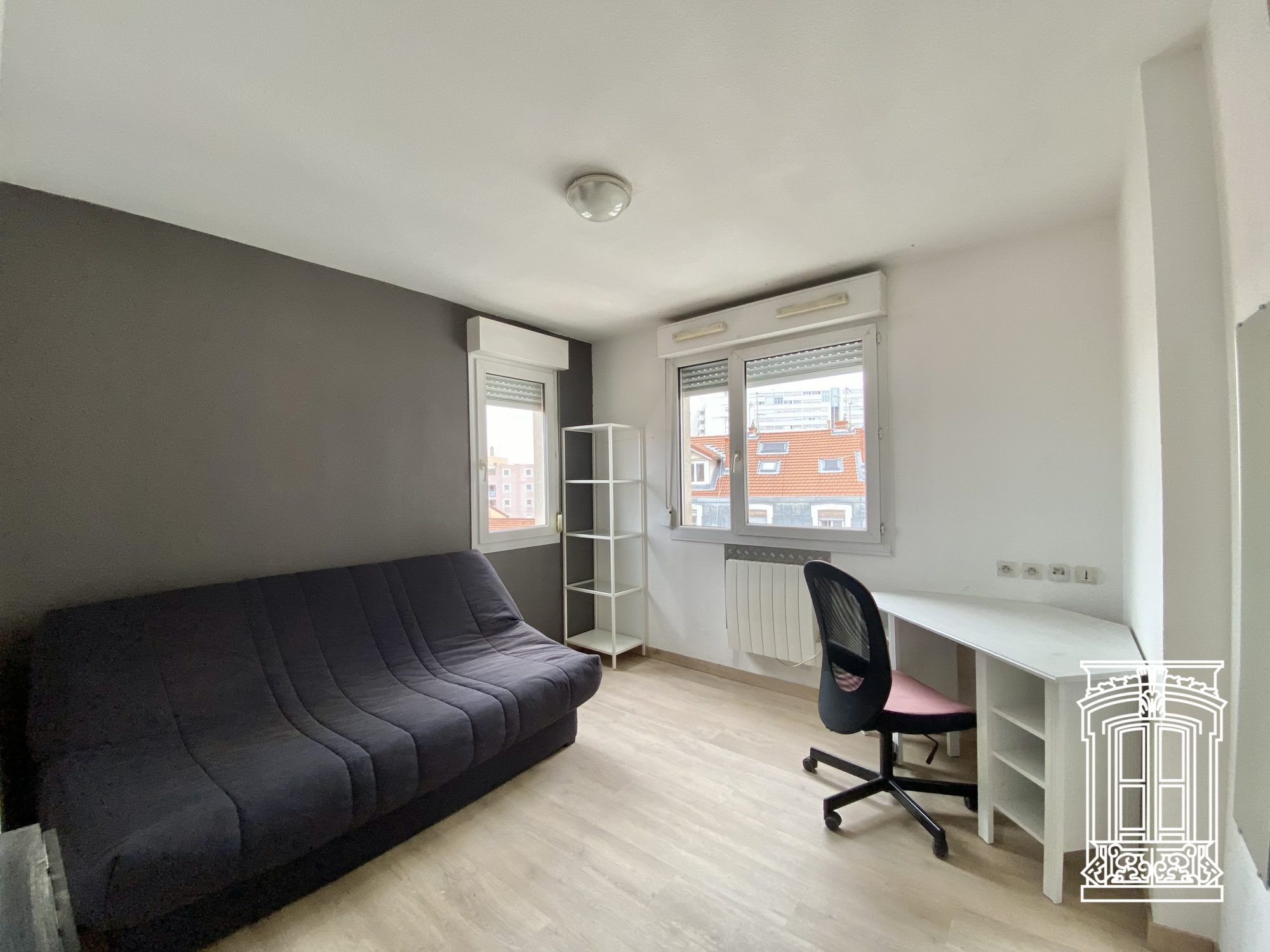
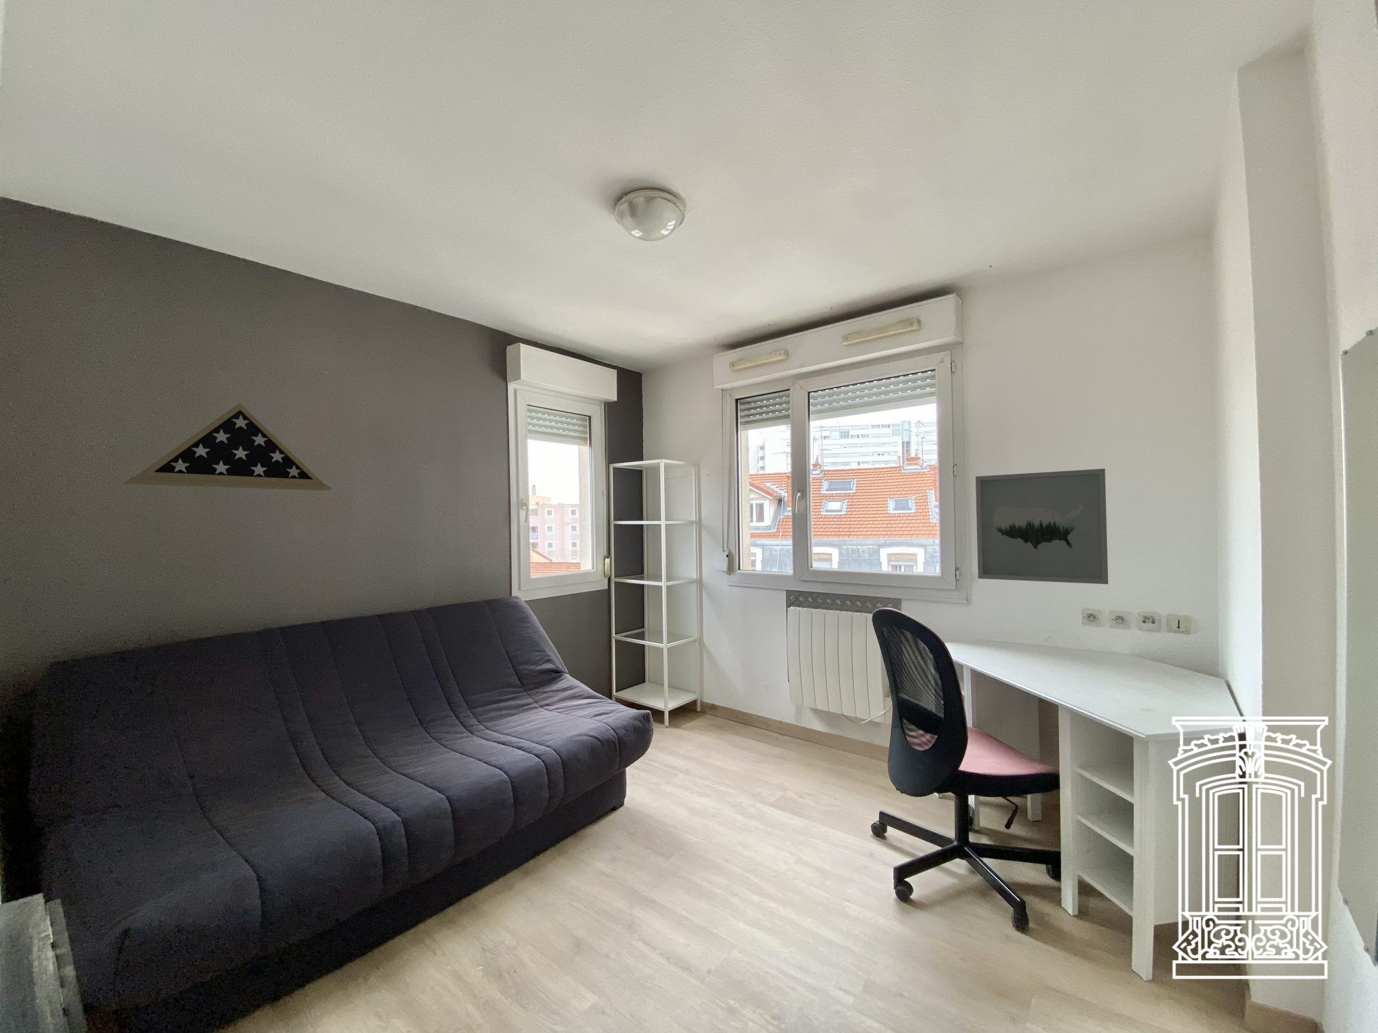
+ display case [124,403,332,492]
+ wall art [975,468,1109,585]
